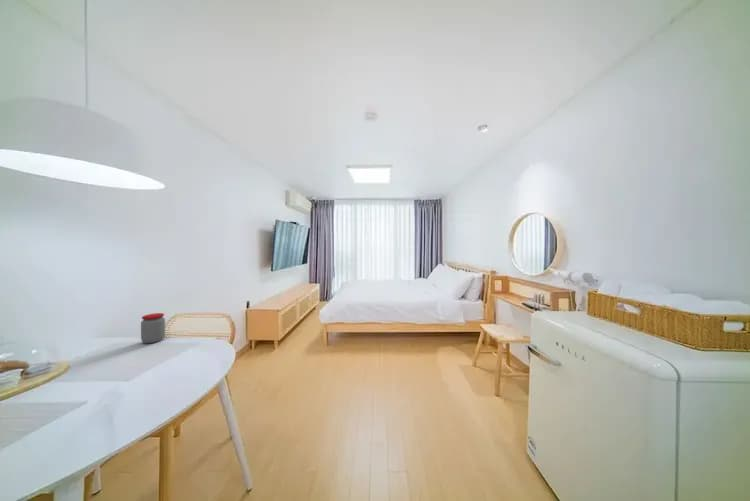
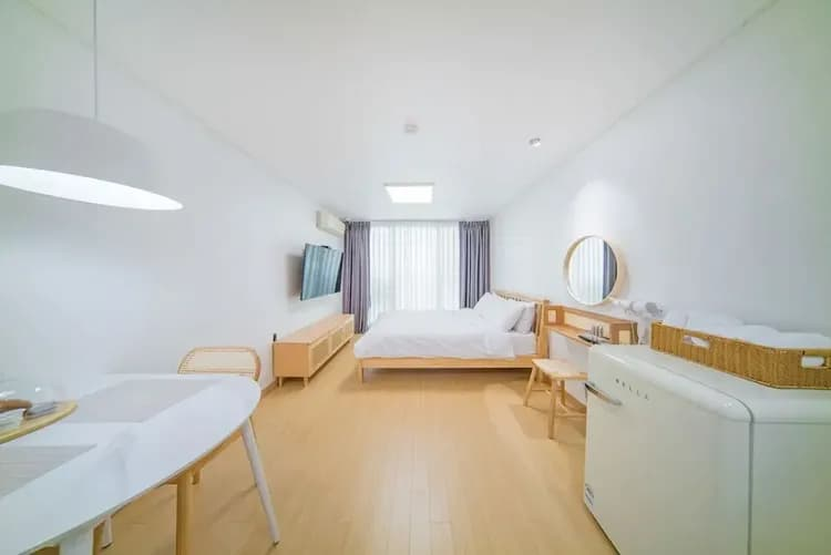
- jar [140,312,166,344]
